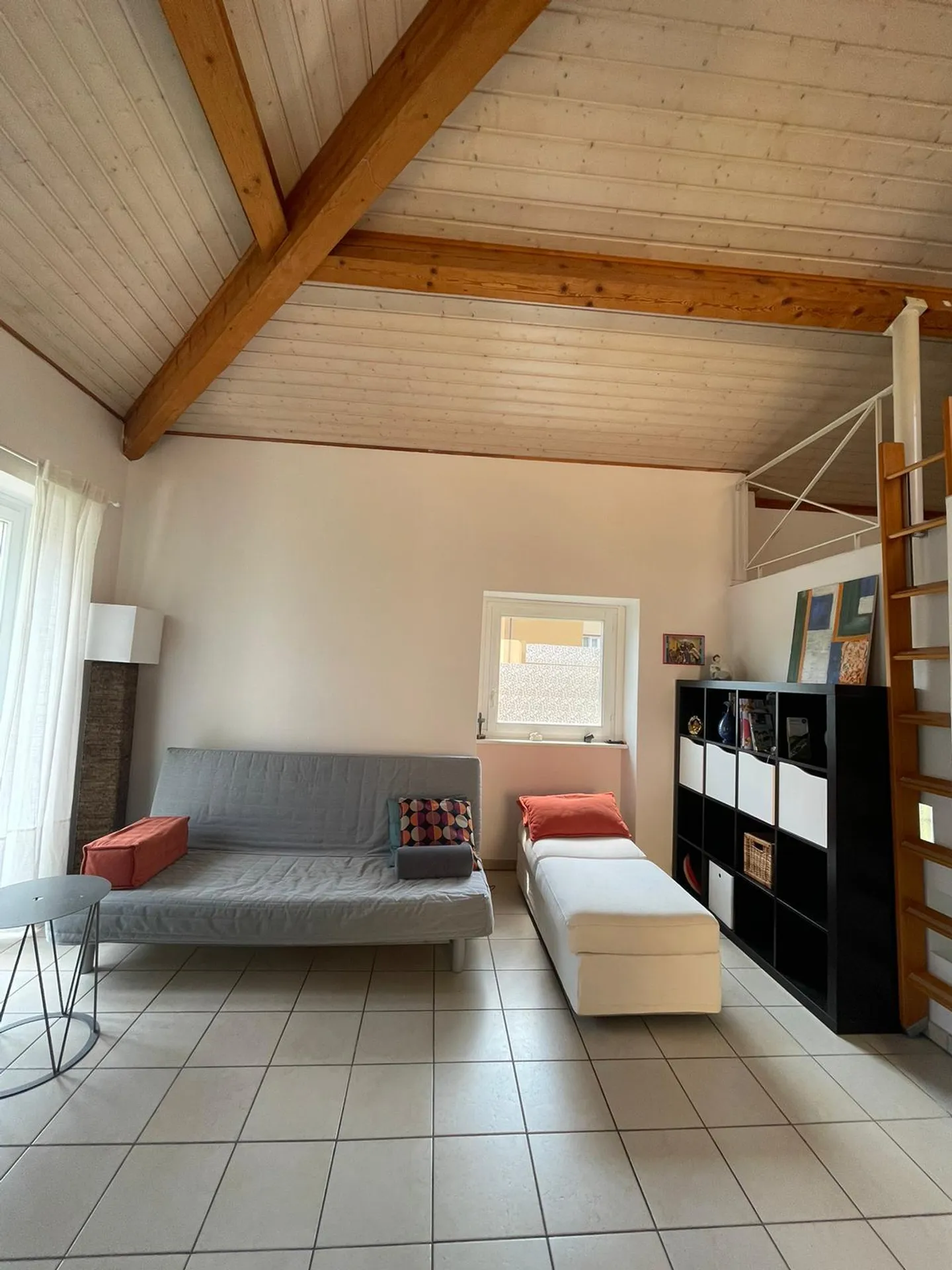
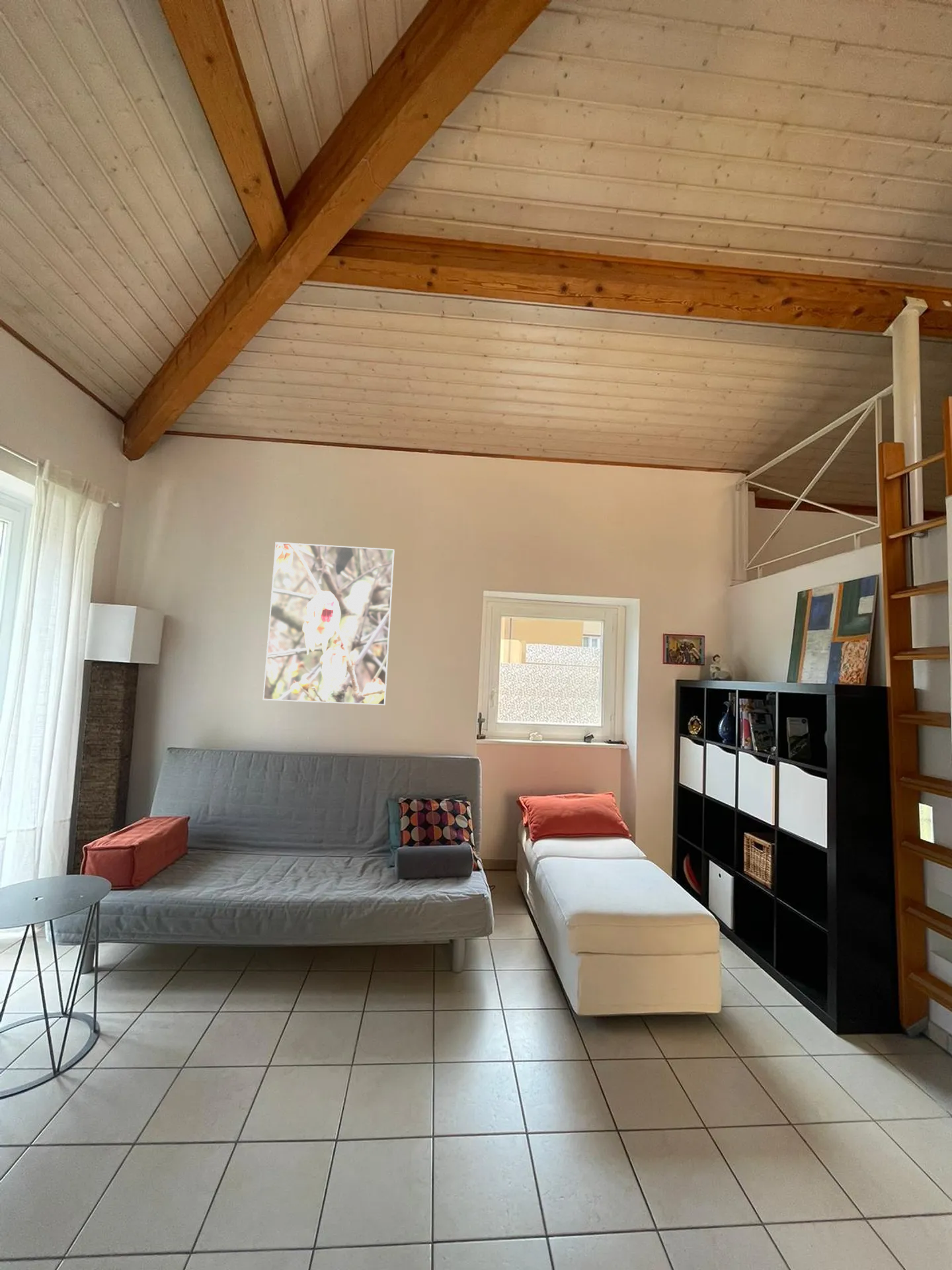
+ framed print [262,541,395,706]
